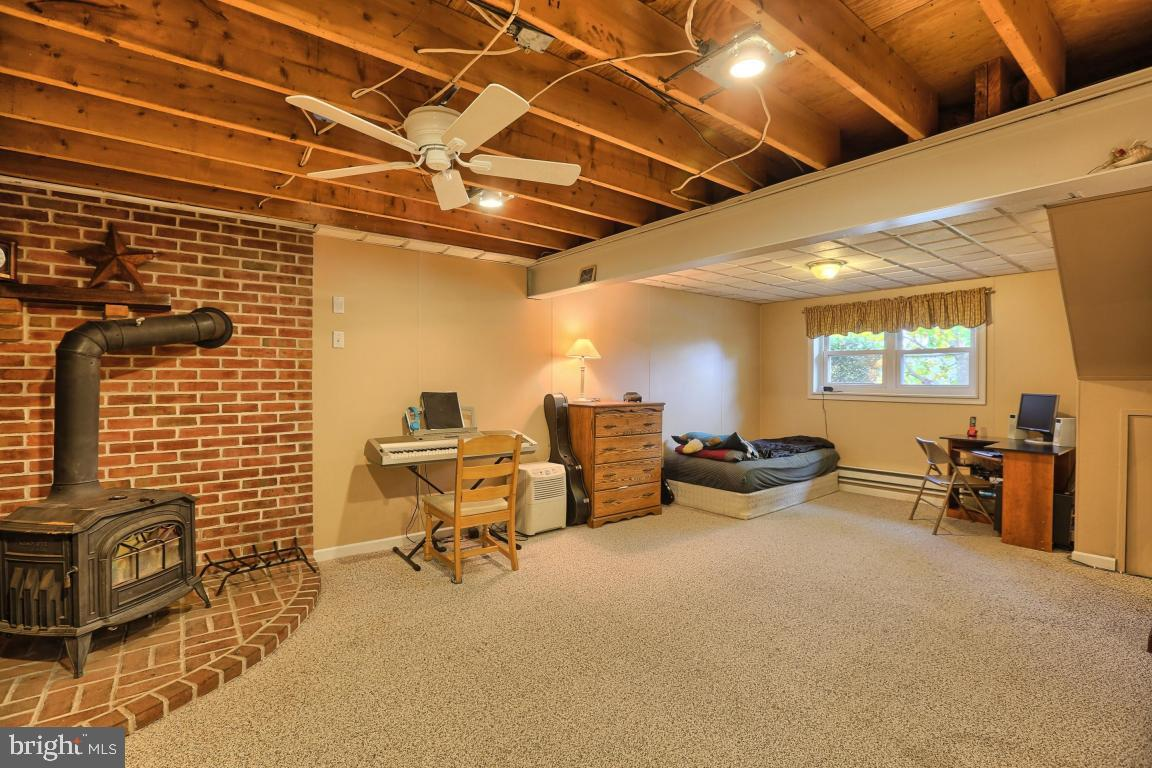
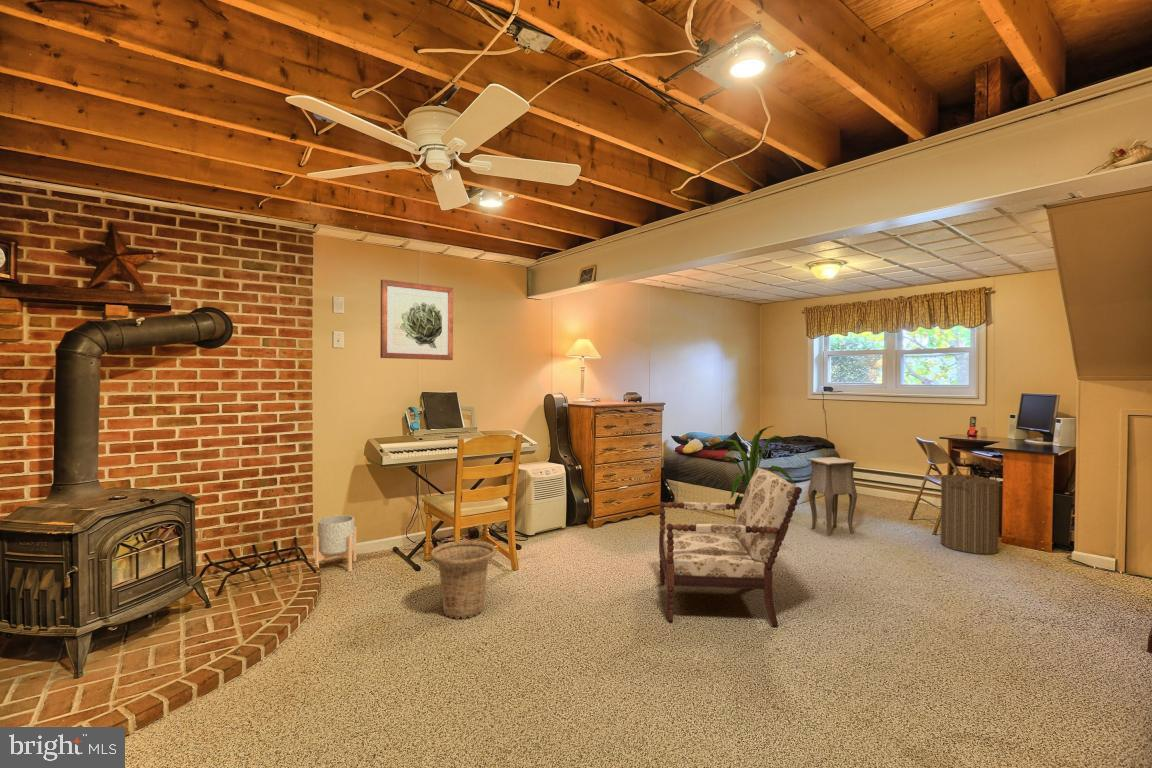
+ wall art [379,278,454,361]
+ side table [807,456,858,537]
+ basket [430,540,497,620]
+ laundry hamper [940,467,1000,555]
+ armchair [658,467,803,627]
+ house plant [709,425,797,515]
+ planter [314,514,357,573]
